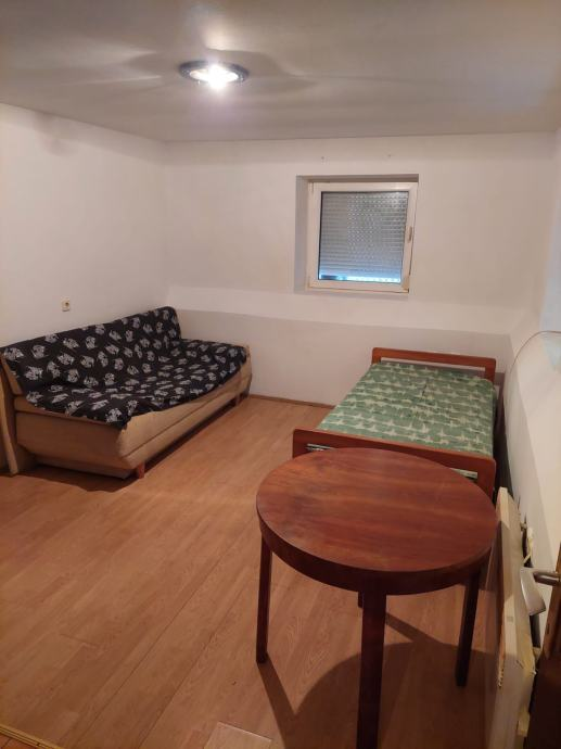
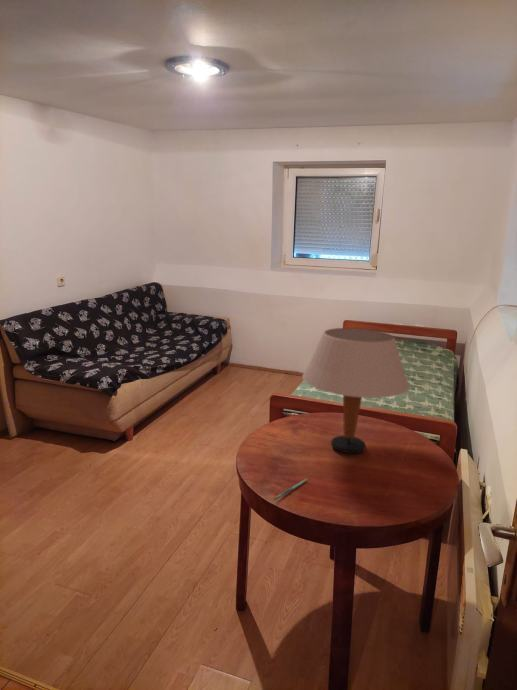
+ table lamp [301,327,410,454]
+ pen [273,478,309,501]
